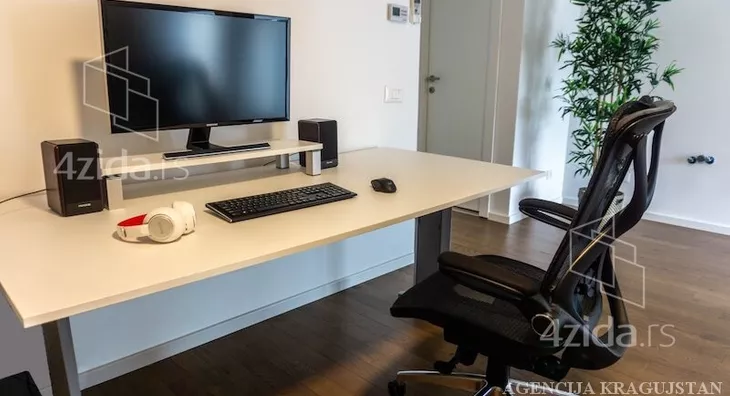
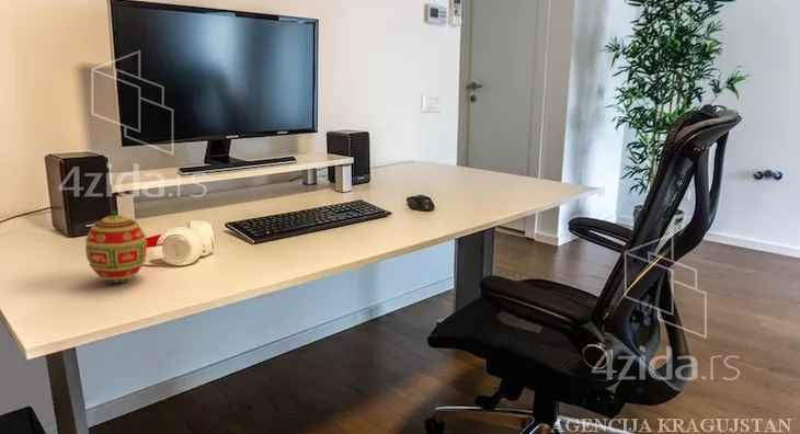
+ decorative egg [84,208,148,284]
